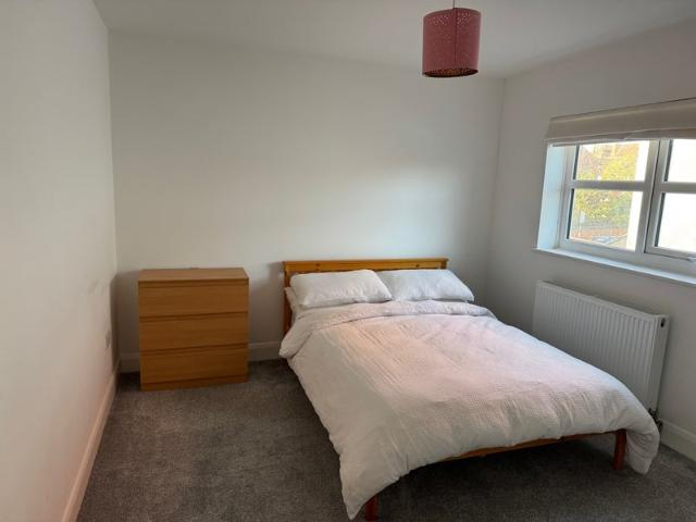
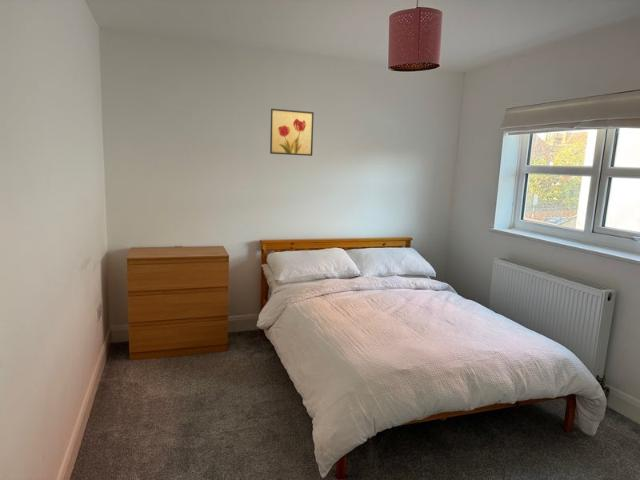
+ wall art [269,108,315,157]
